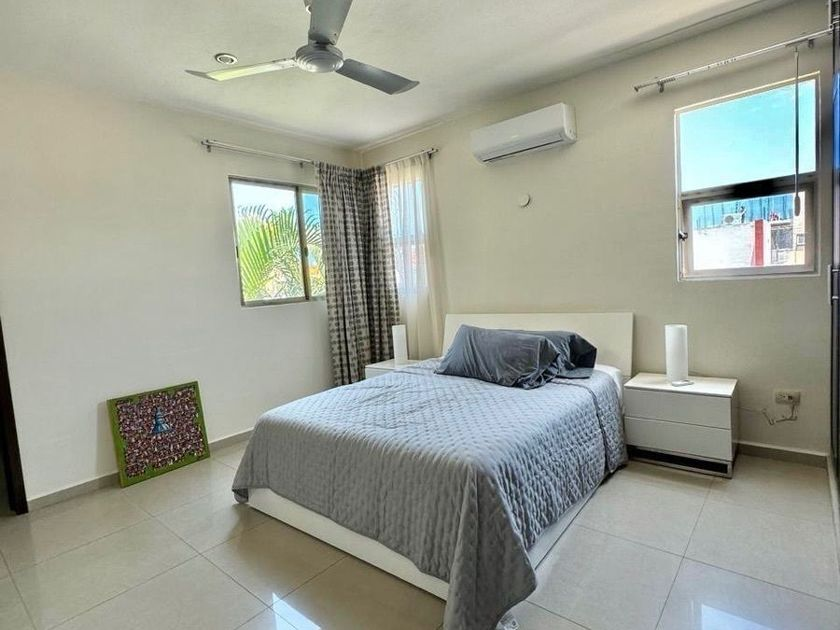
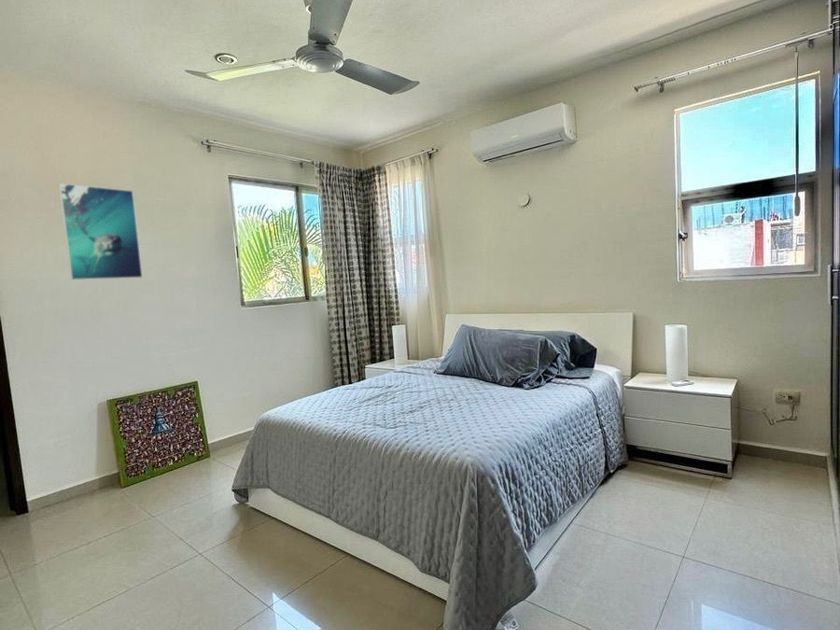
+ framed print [58,182,144,281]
